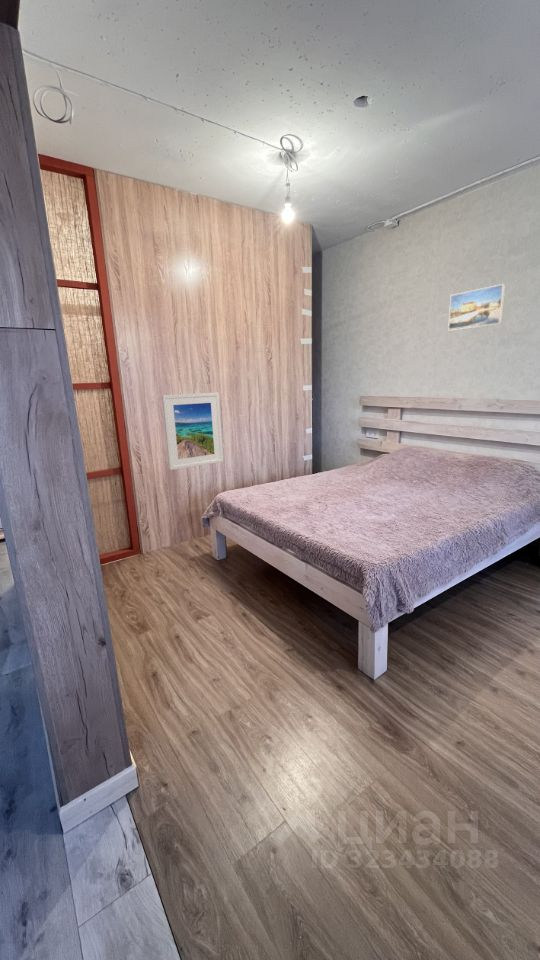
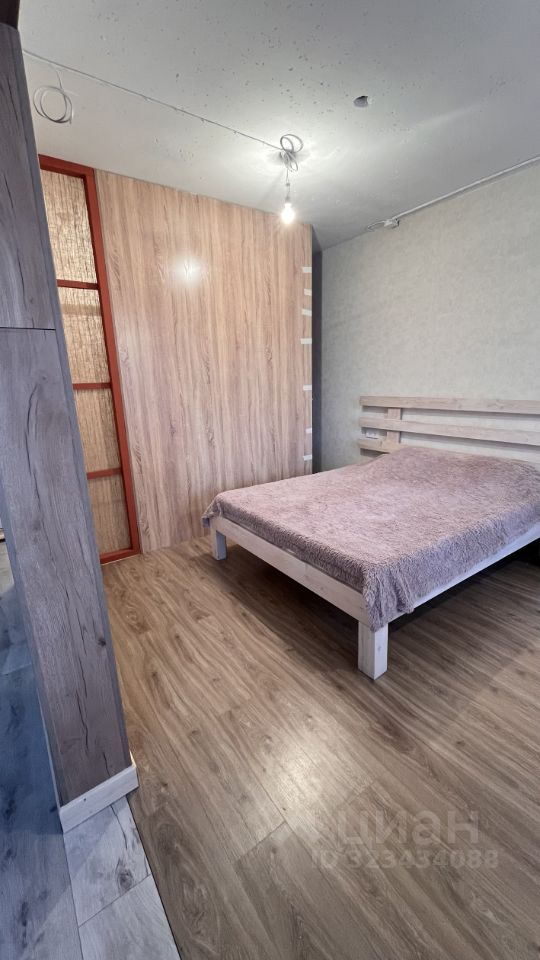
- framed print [447,283,507,332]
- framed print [161,392,224,471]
